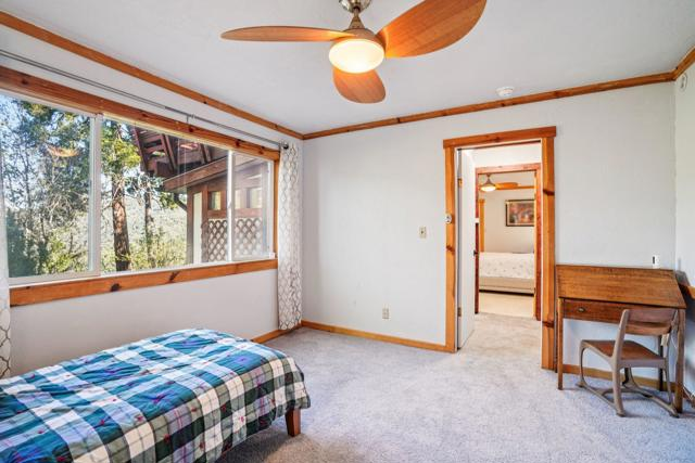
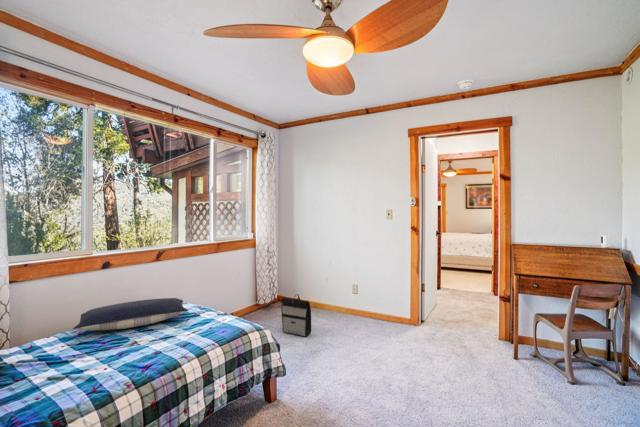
+ backpack [280,293,312,338]
+ pillow [72,297,190,331]
